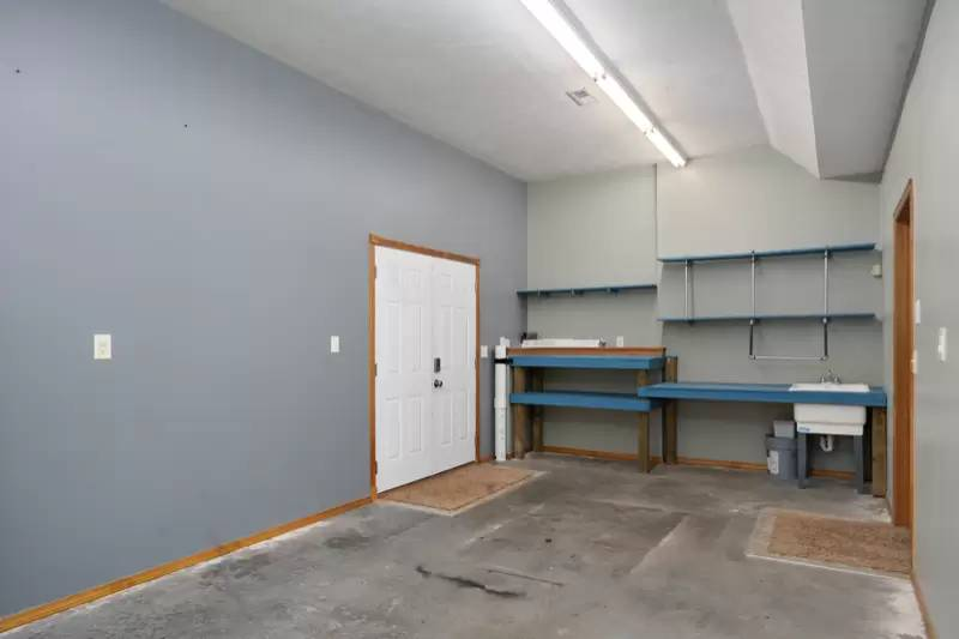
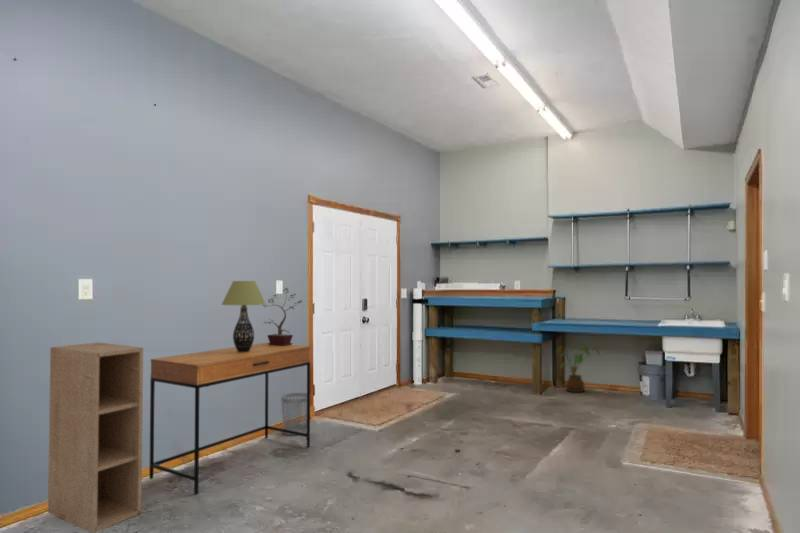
+ potted plant [262,287,303,346]
+ desk [148,342,311,495]
+ house plant [556,341,601,393]
+ table lamp [220,280,267,352]
+ wastebasket [280,392,312,437]
+ shelving unit [47,341,144,533]
